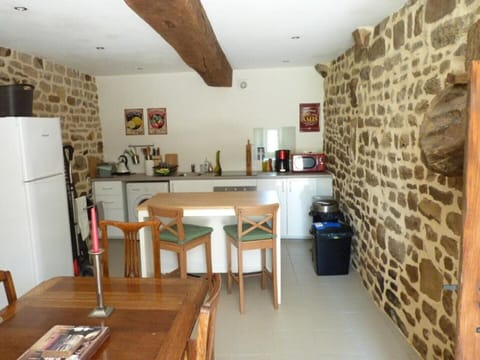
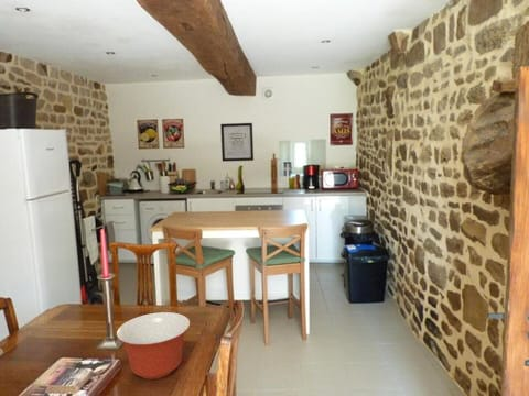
+ wall art [219,122,255,163]
+ mixing bowl [116,311,191,381]
